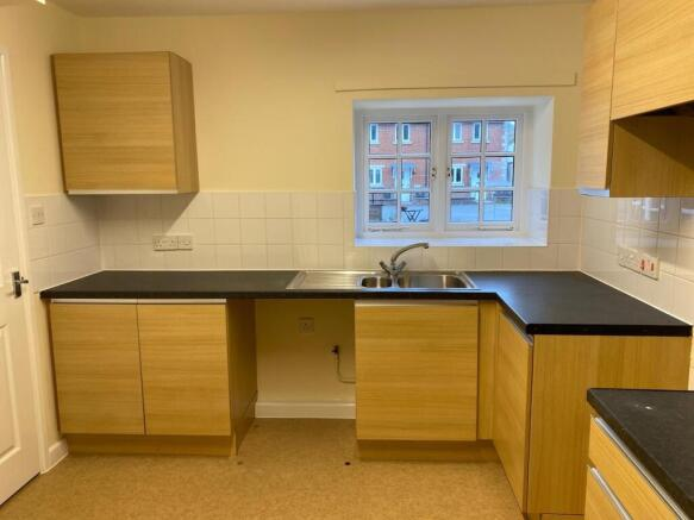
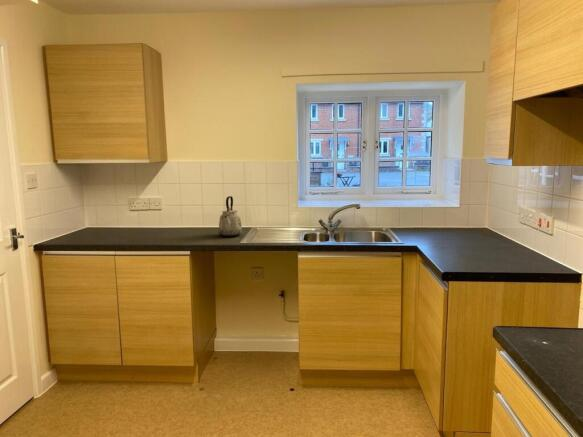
+ kettle [218,195,243,238]
